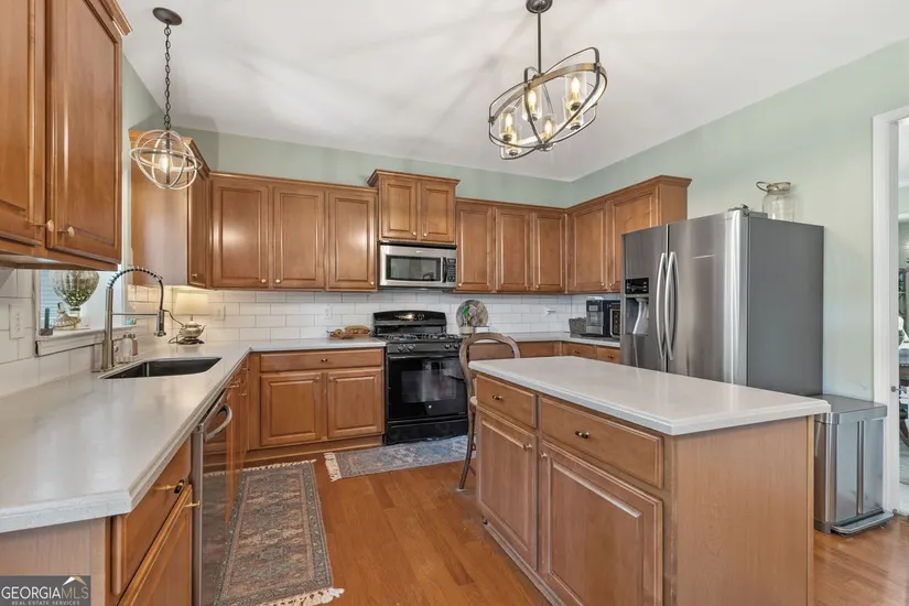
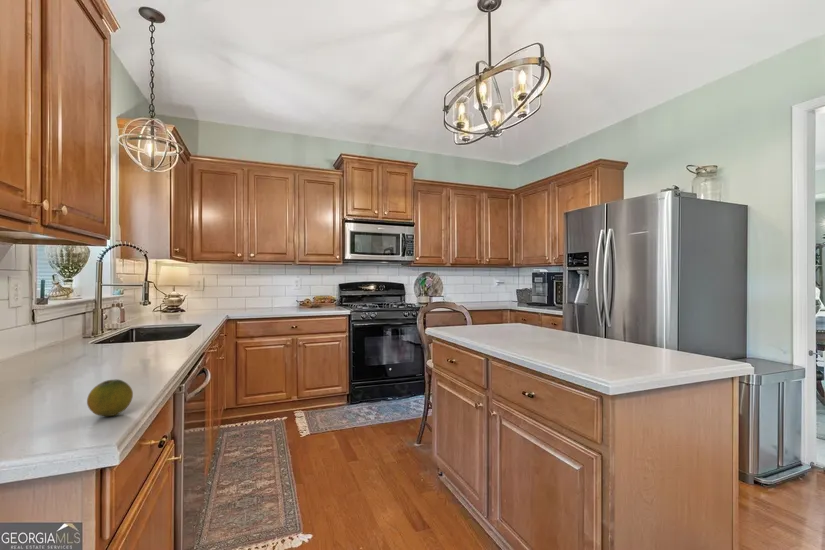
+ fruit [86,378,134,417]
